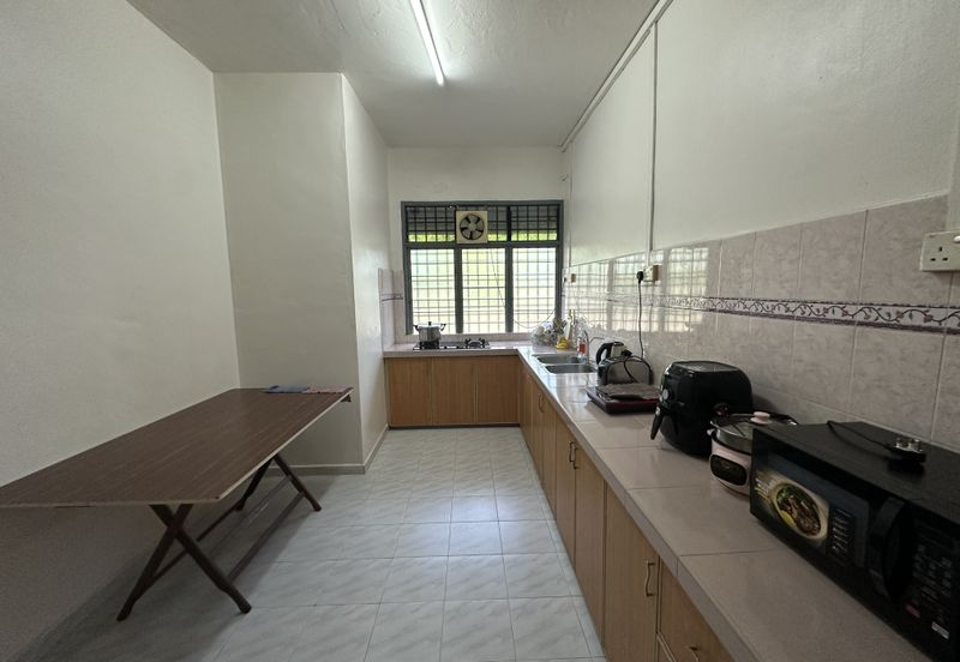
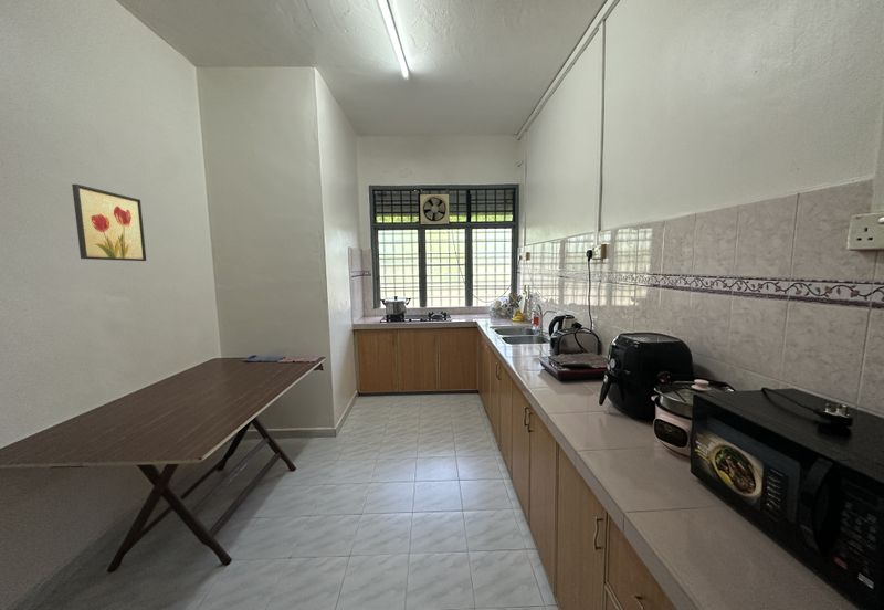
+ wall art [71,183,147,262]
